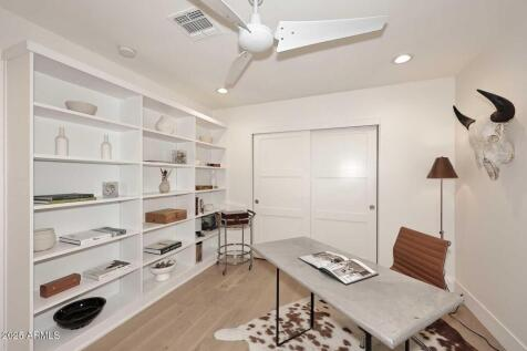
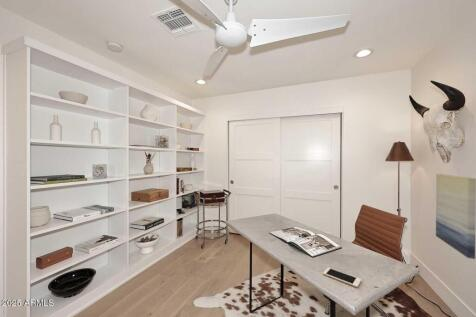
+ cell phone [322,267,362,288]
+ wall art [435,173,476,260]
